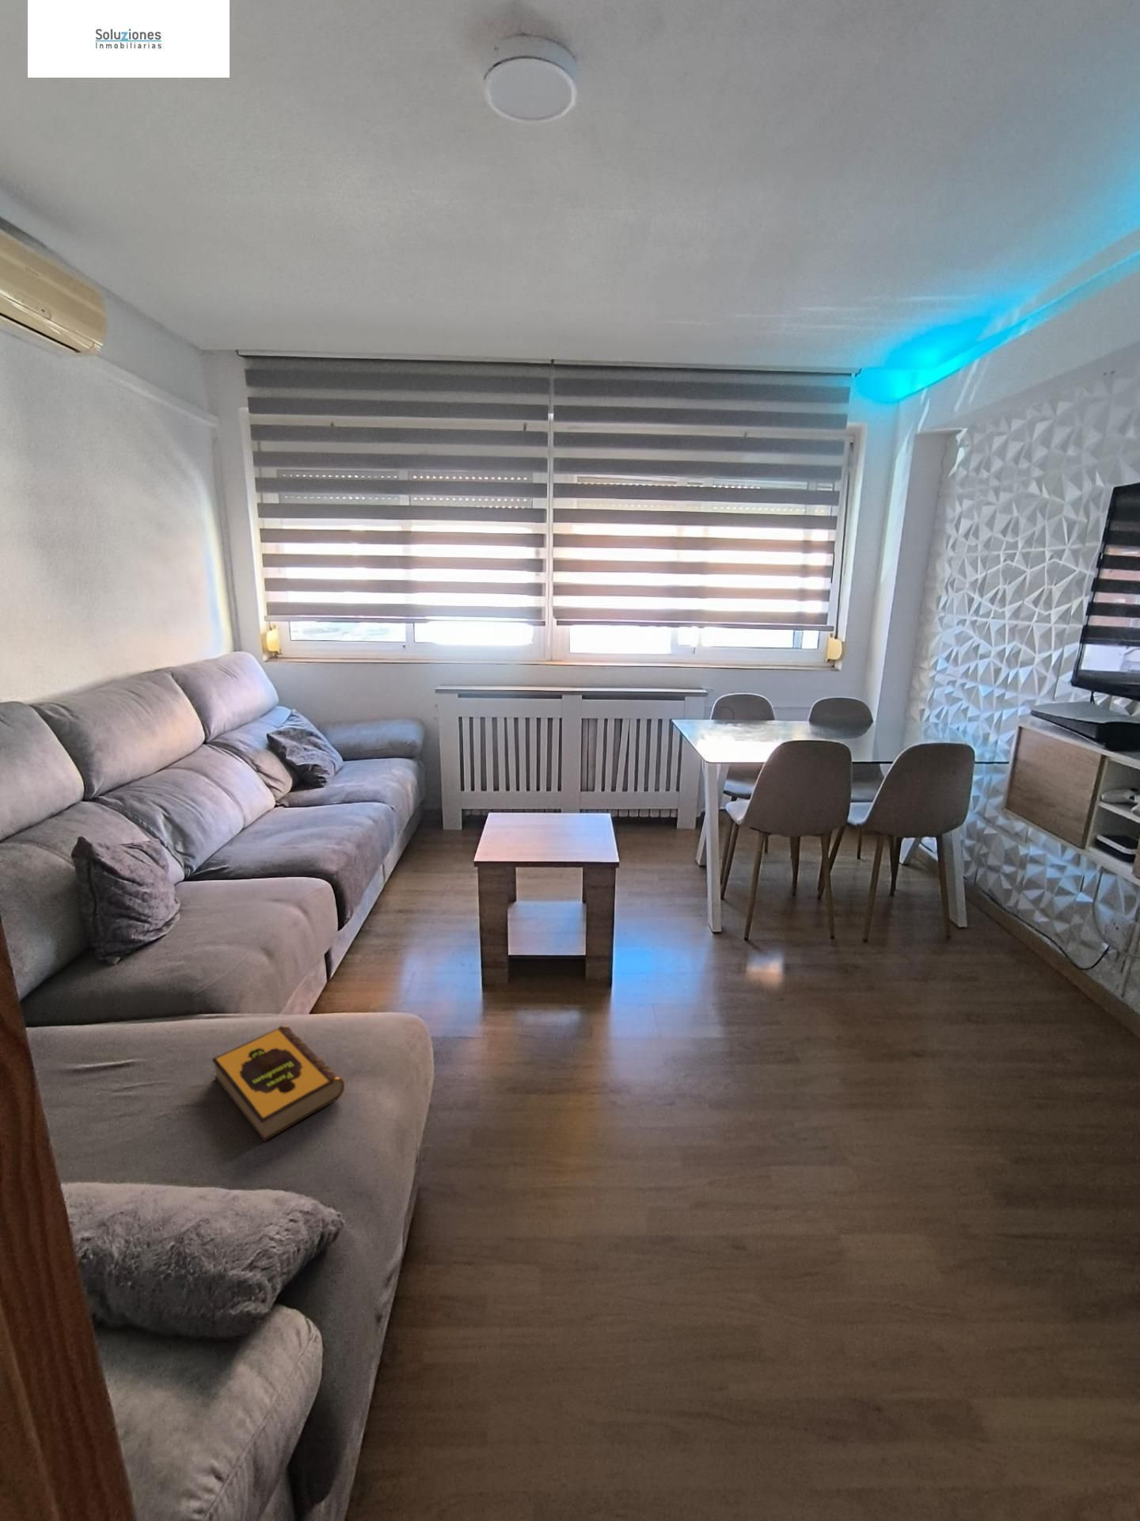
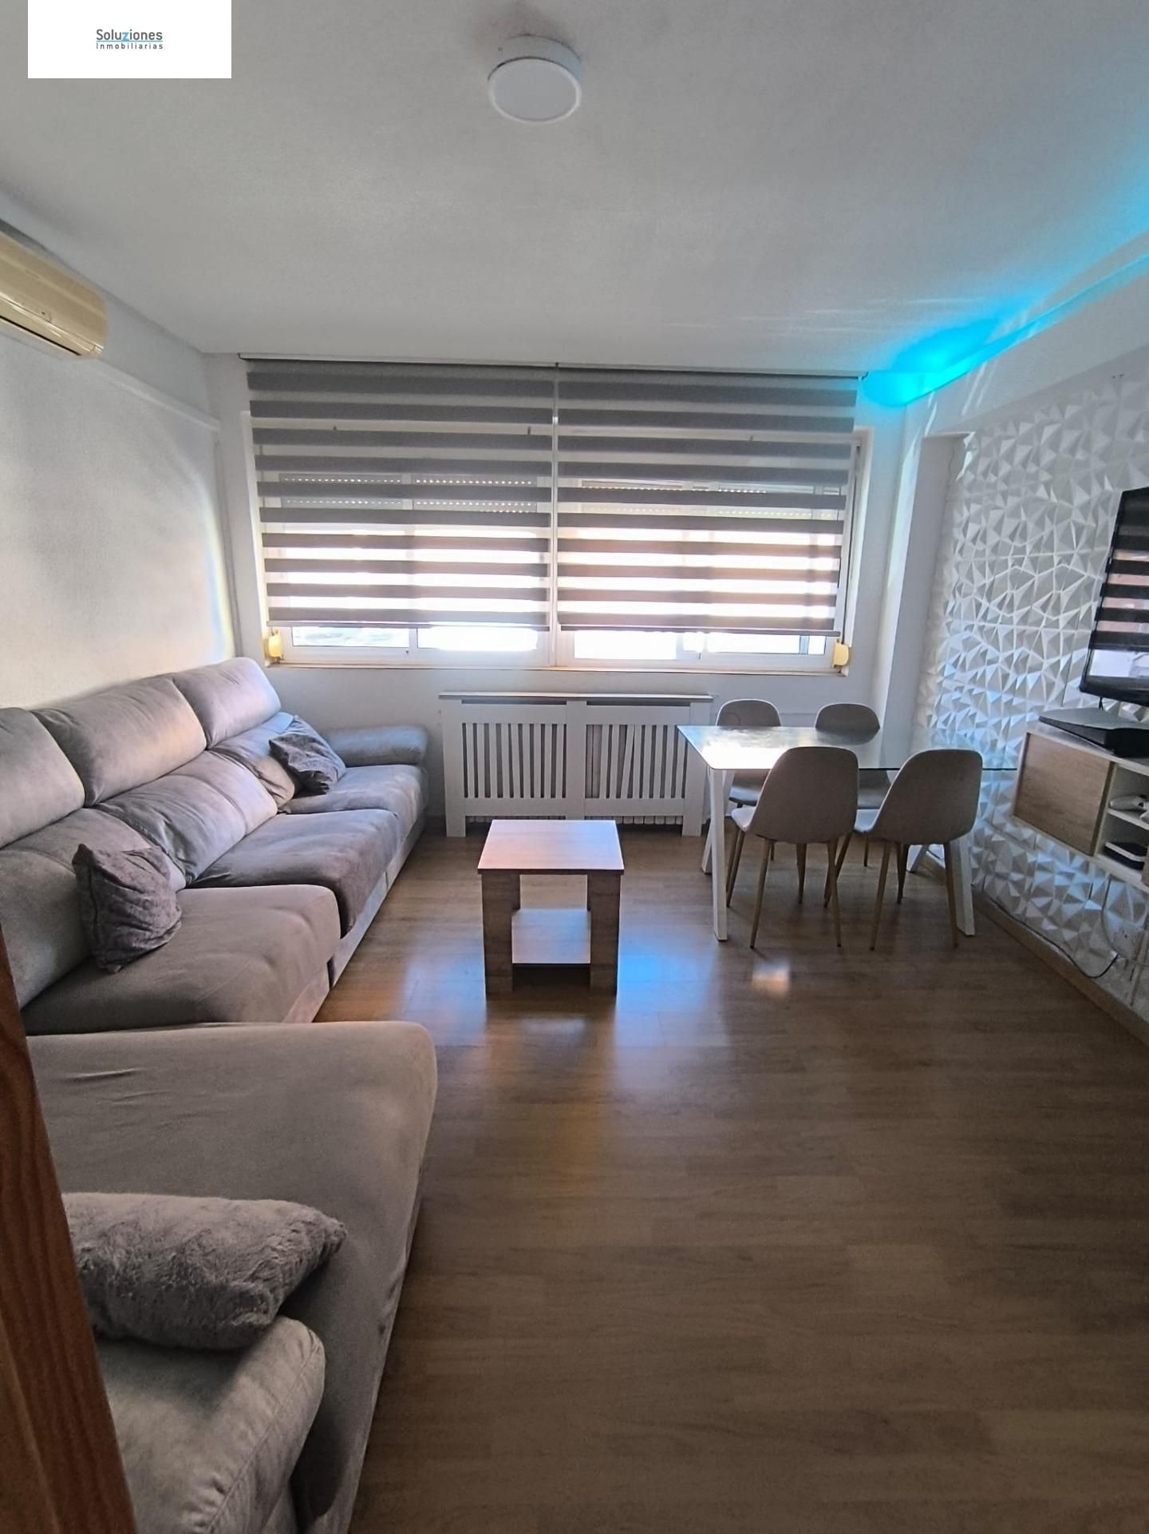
- hardback book [212,1025,345,1143]
